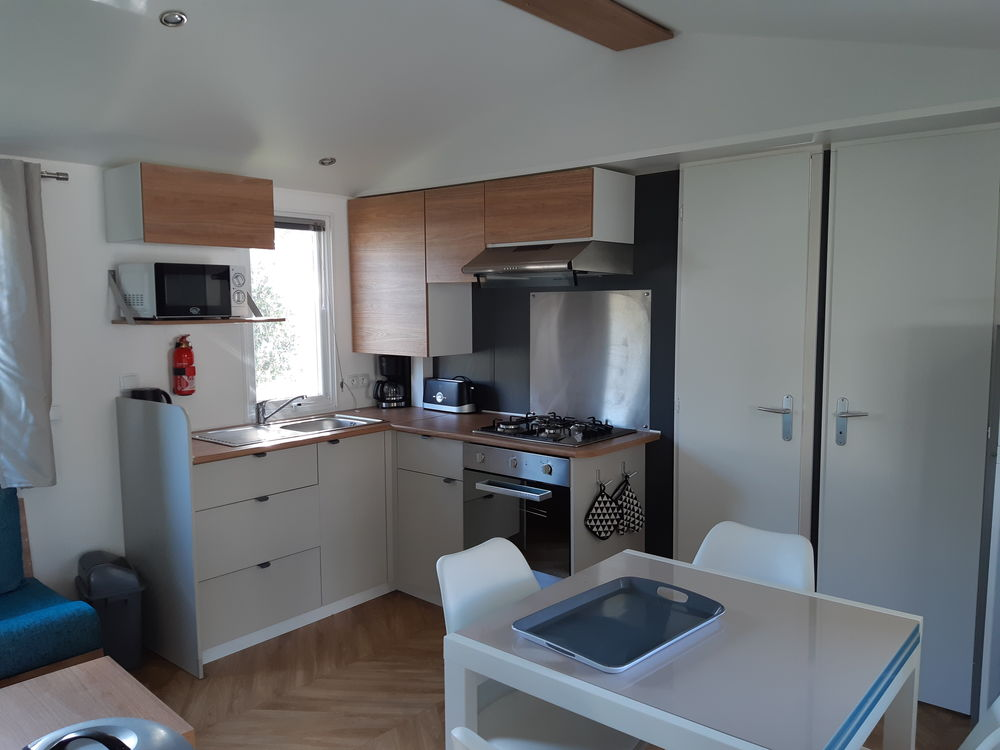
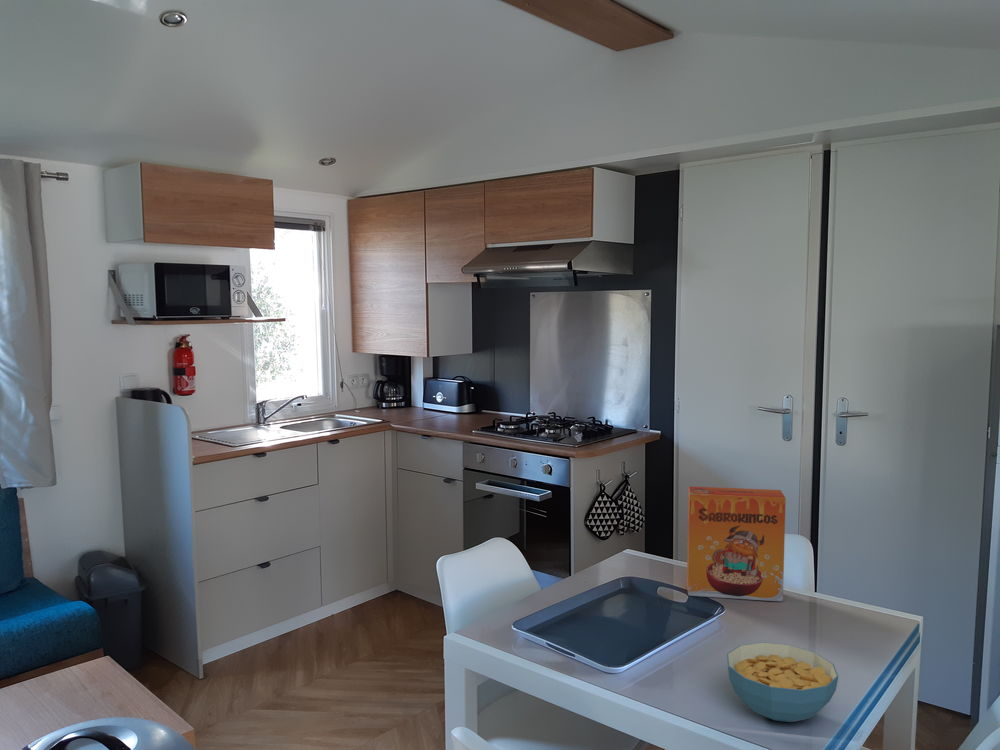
+ cereal box [686,486,787,603]
+ cereal bowl [726,641,839,723]
